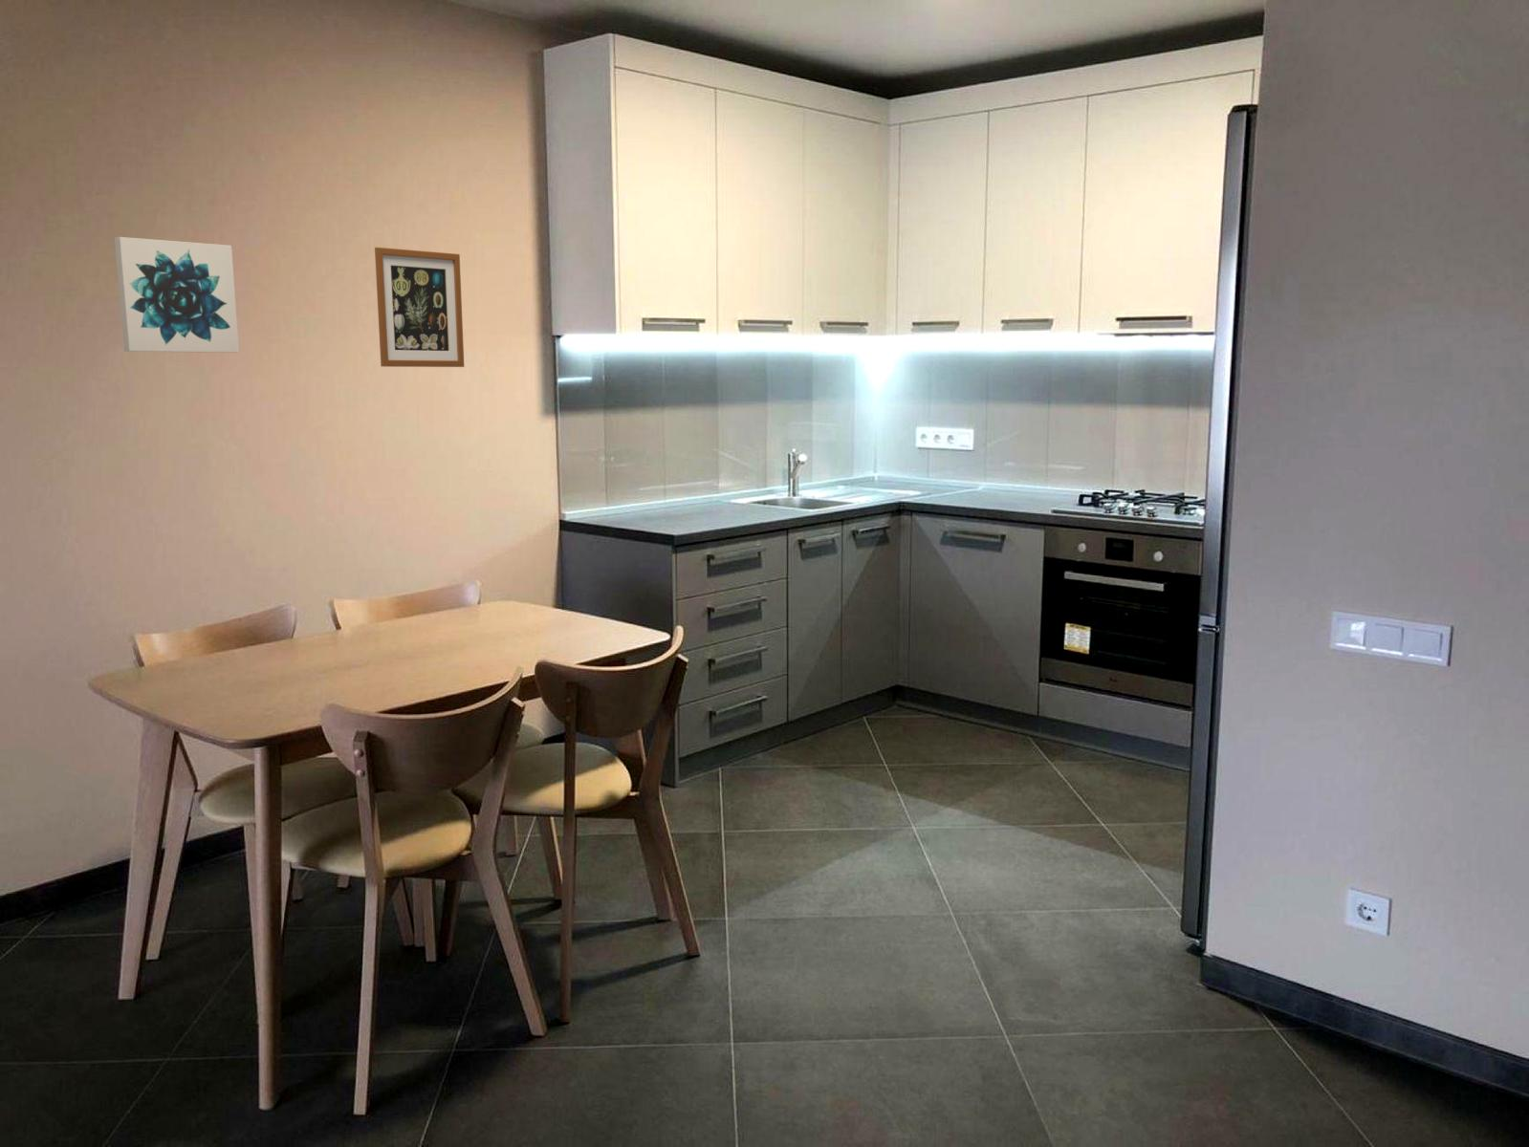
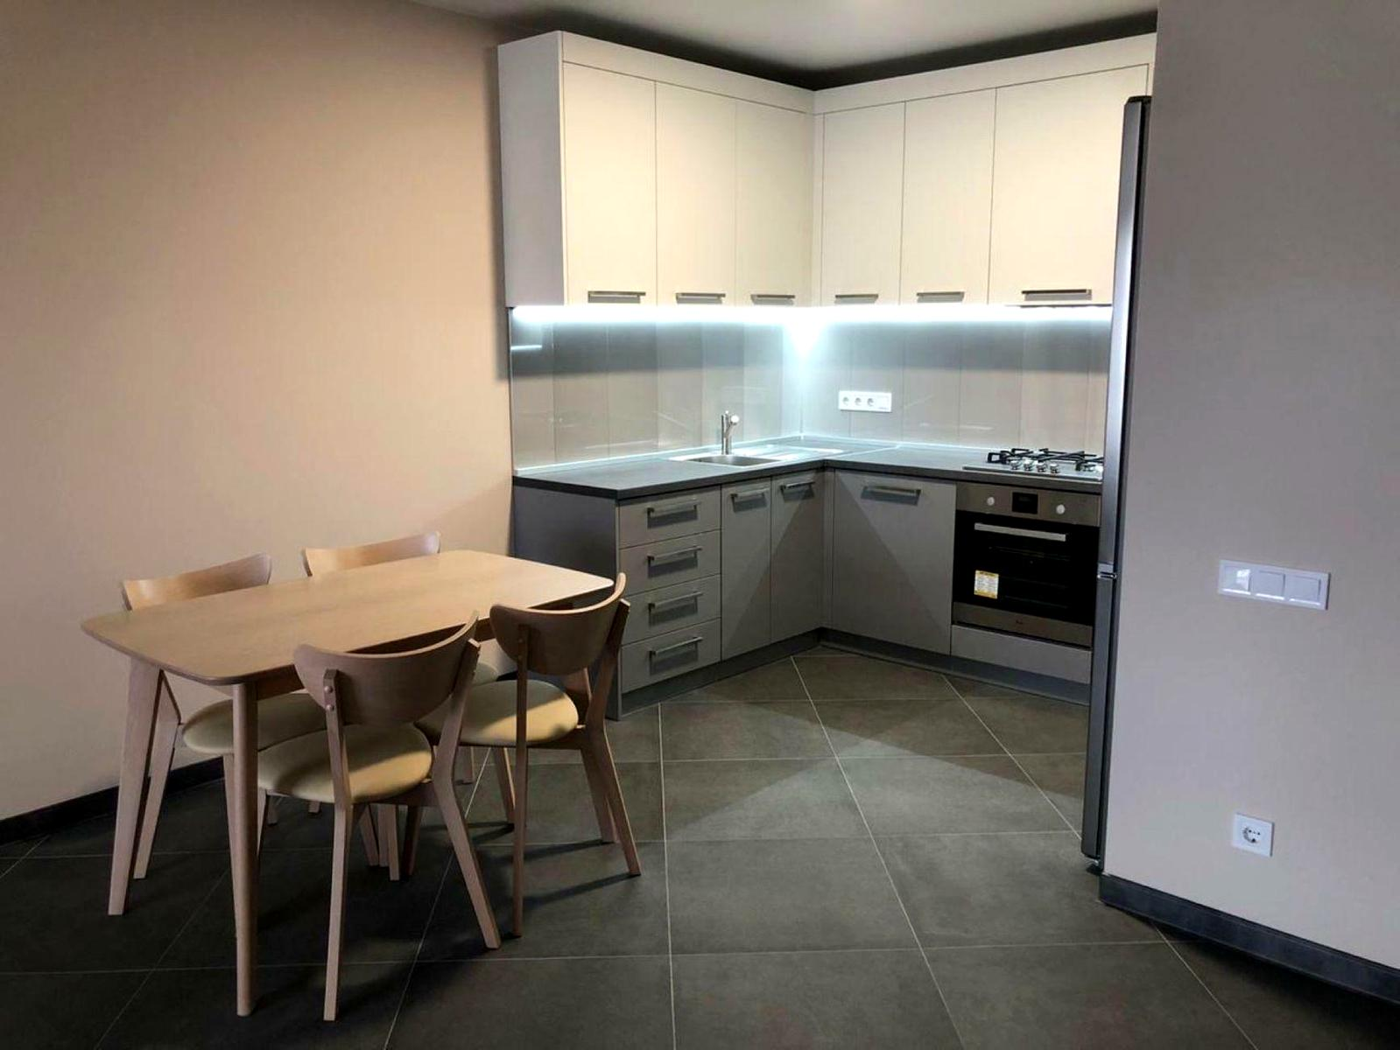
- wall art [374,247,465,367]
- wall art [113,236,240,354]
